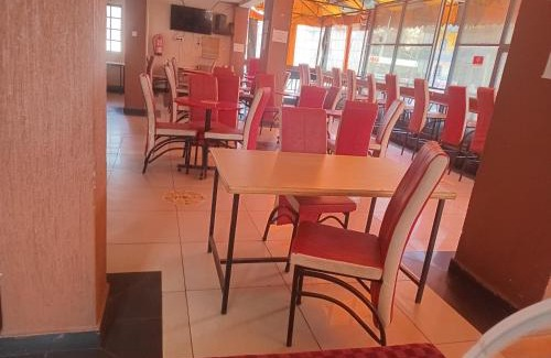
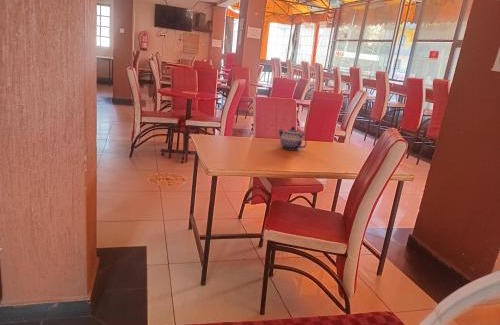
+ teapot [278,126,307,151]
